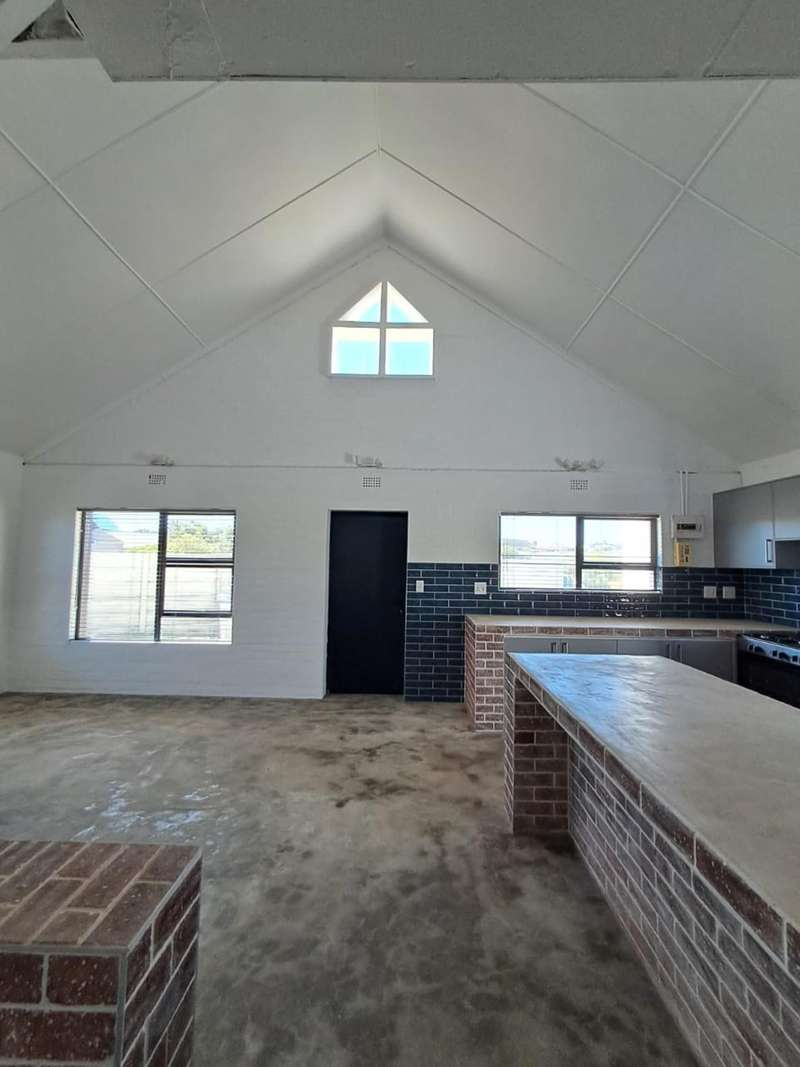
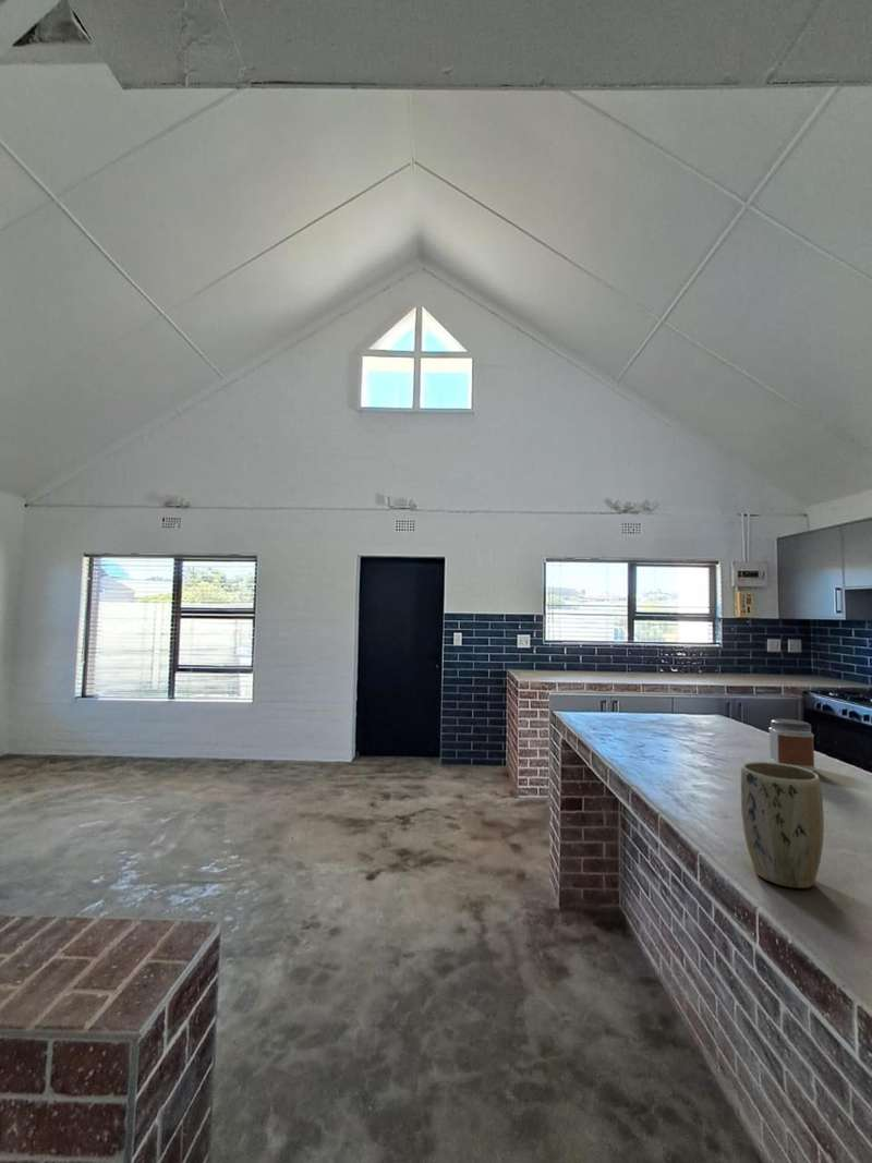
+ plant pot [740,761,825,889]
+ jar [767,718,816,773]
